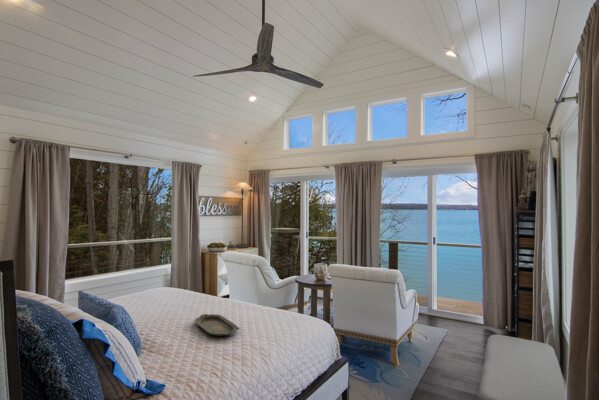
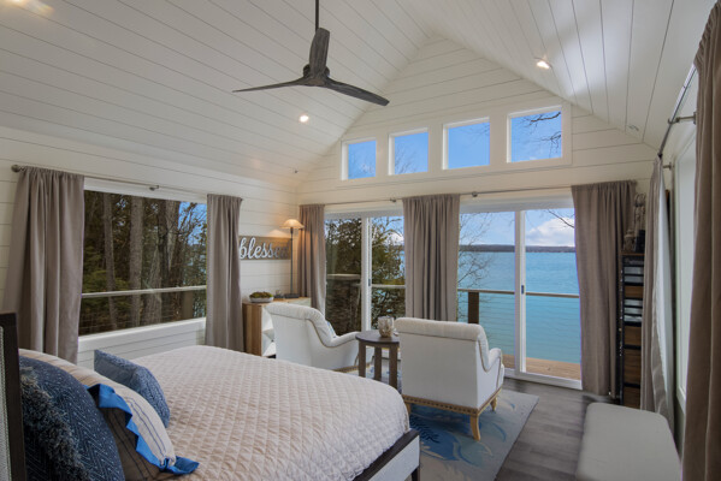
- serving tray [194,313,241,338]
